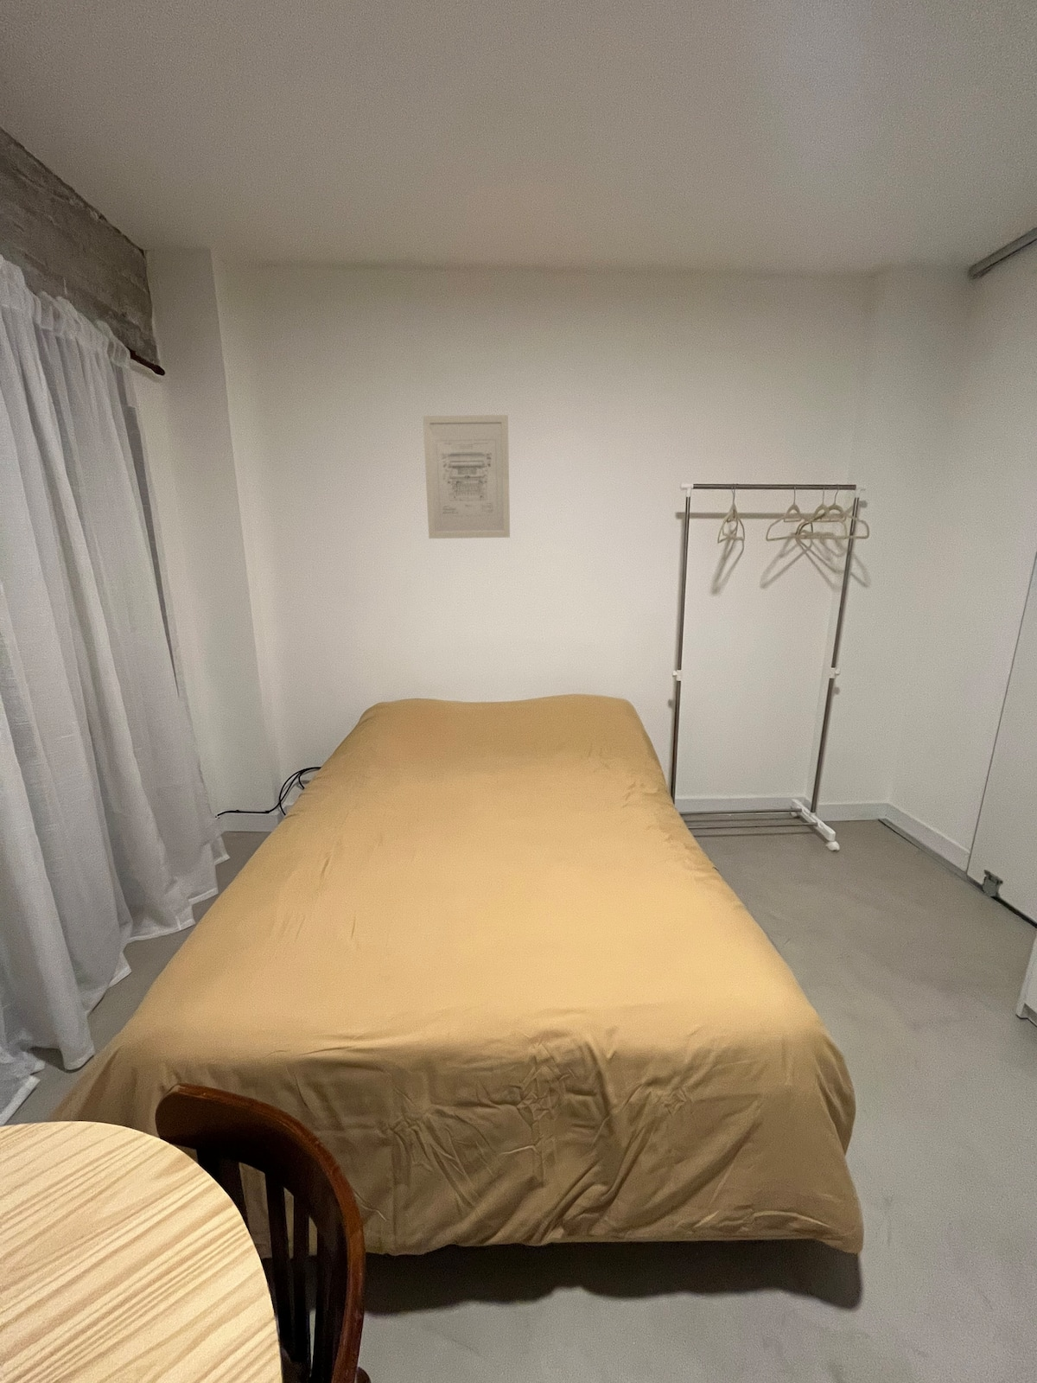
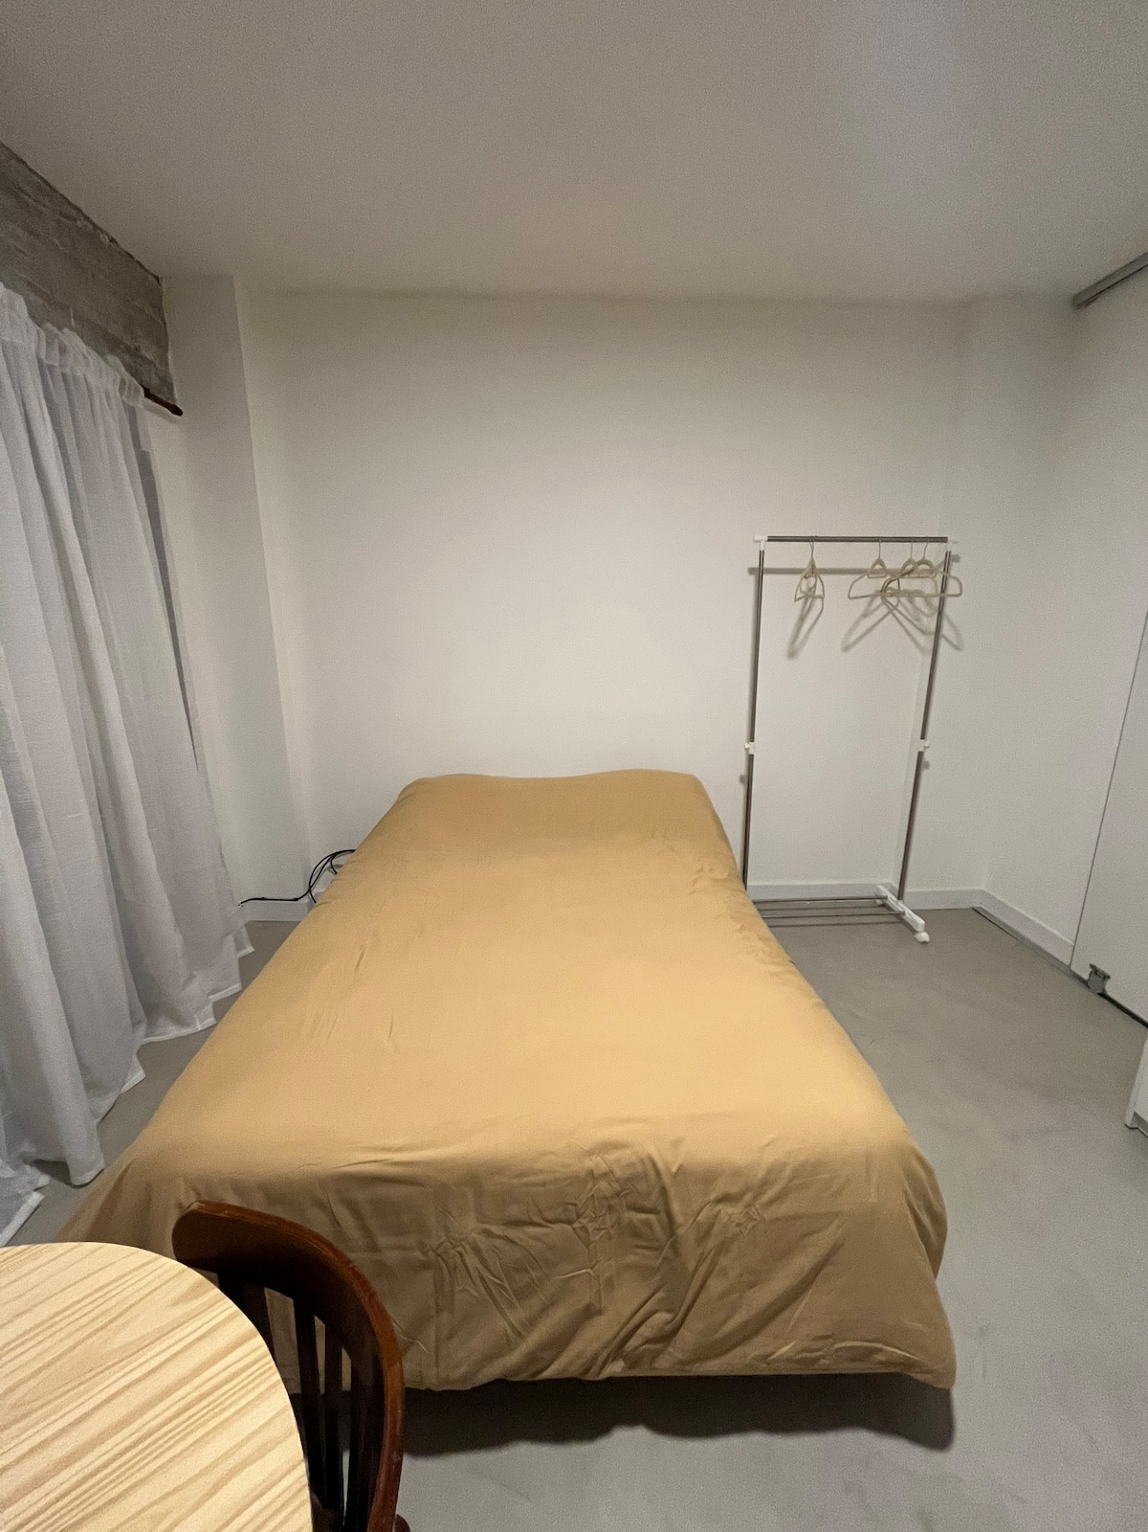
- wall art [422,414,511,539]
